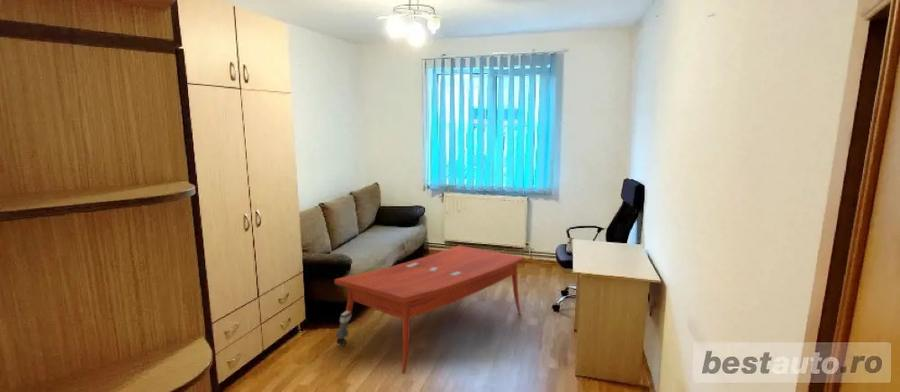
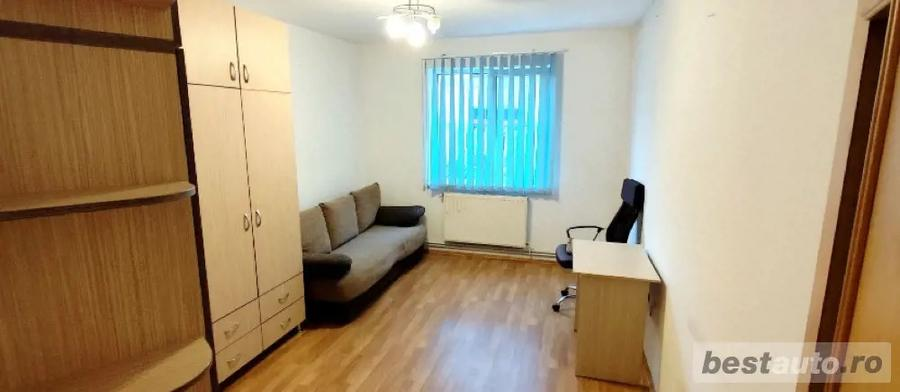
- coffee table [333,244,526,375]
